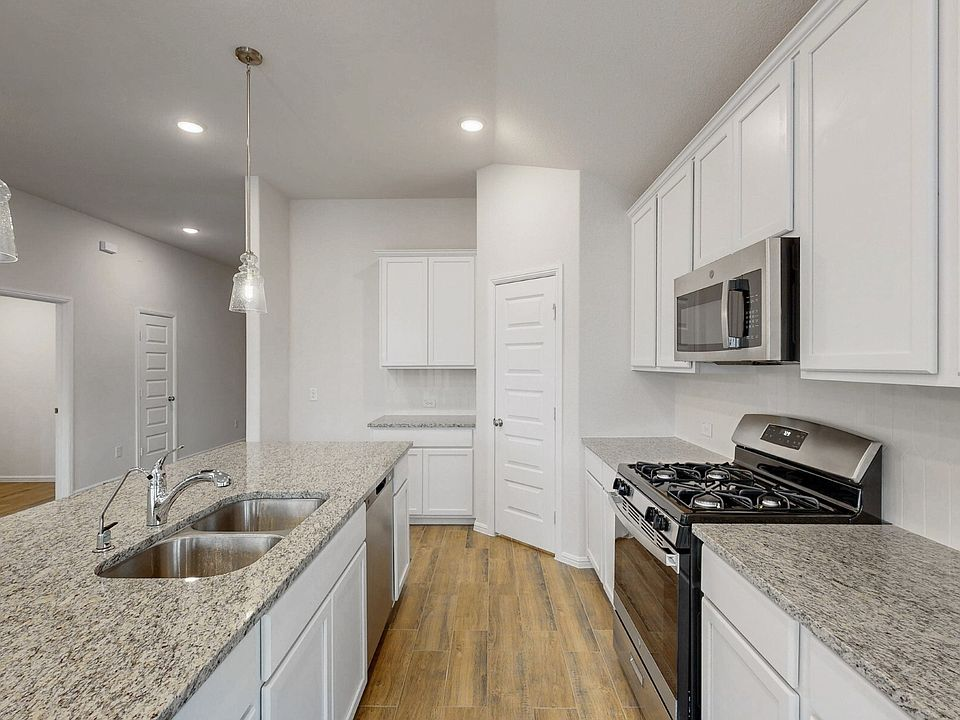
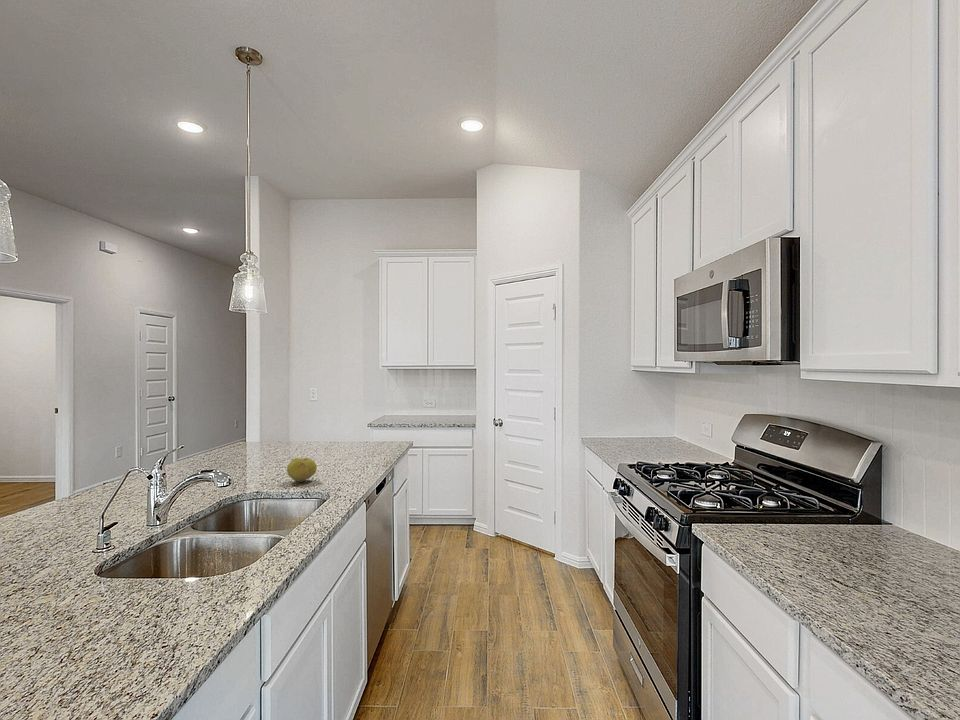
+ fruit [286,457,318,483]
